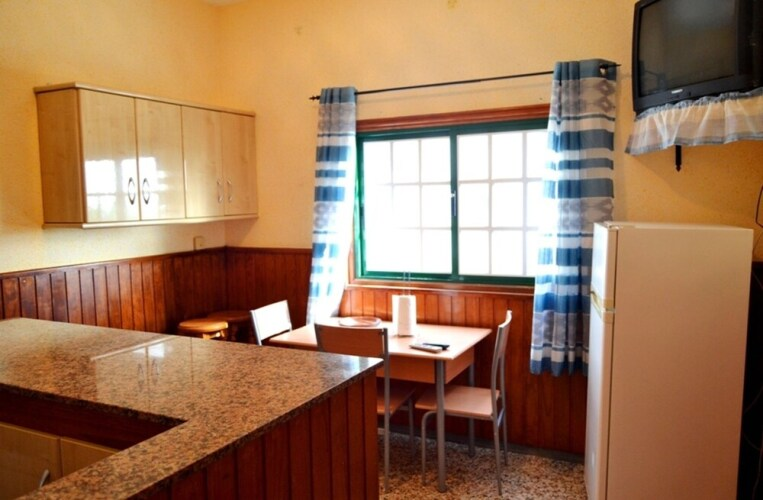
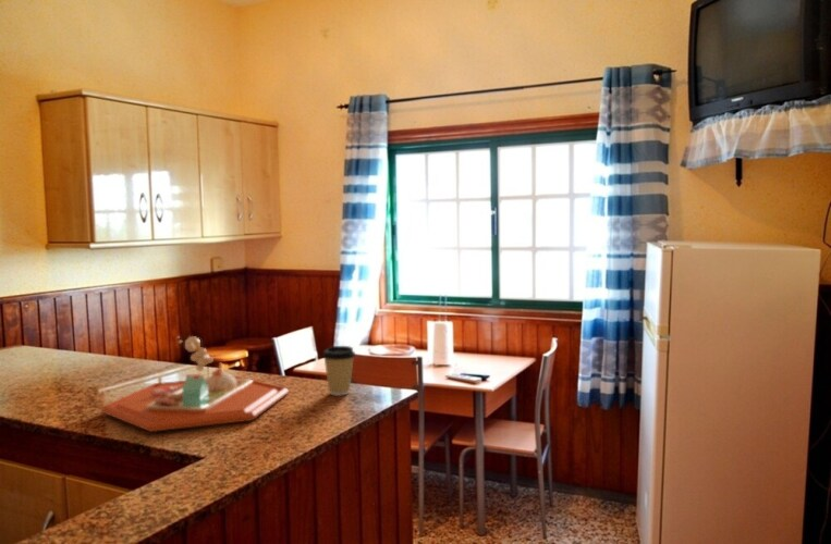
+ coffee cup [320,345,357,397]
+ food tray [100,335,290,433]
